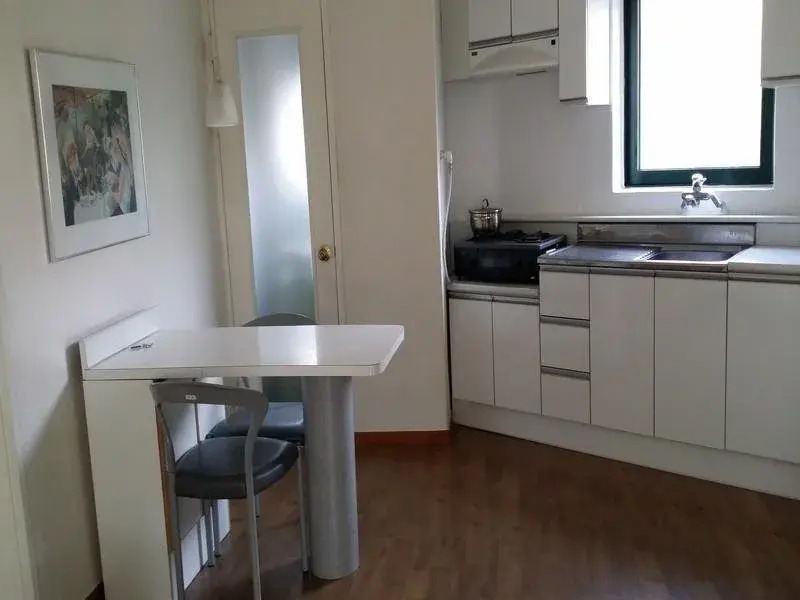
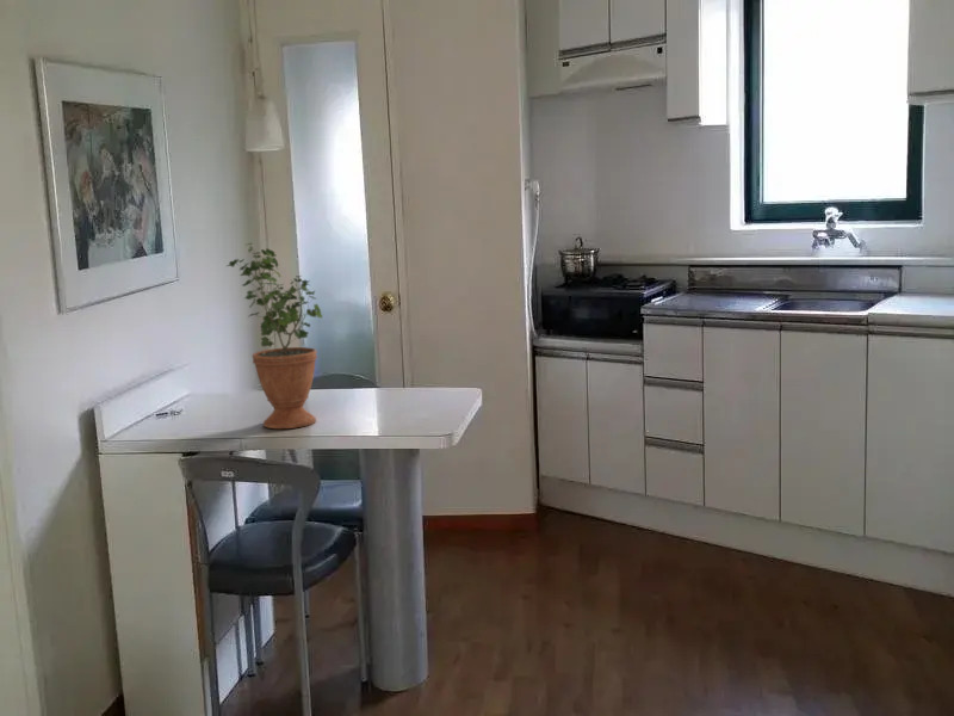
+ potted plant [225,241,323,430]
